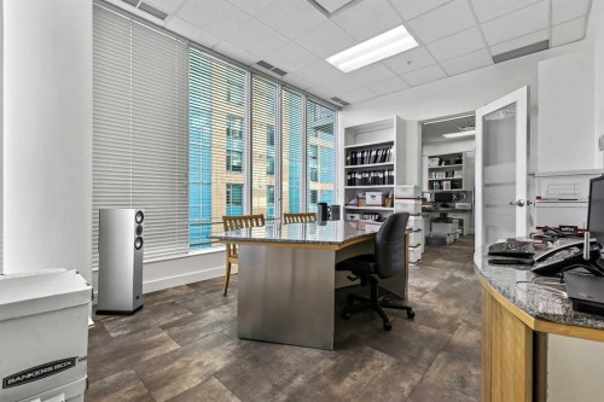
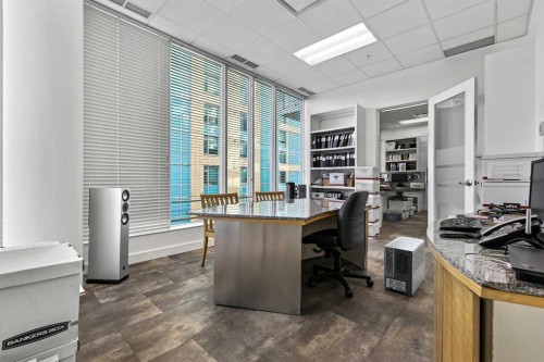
+ air purifier [383,236,426,298]
